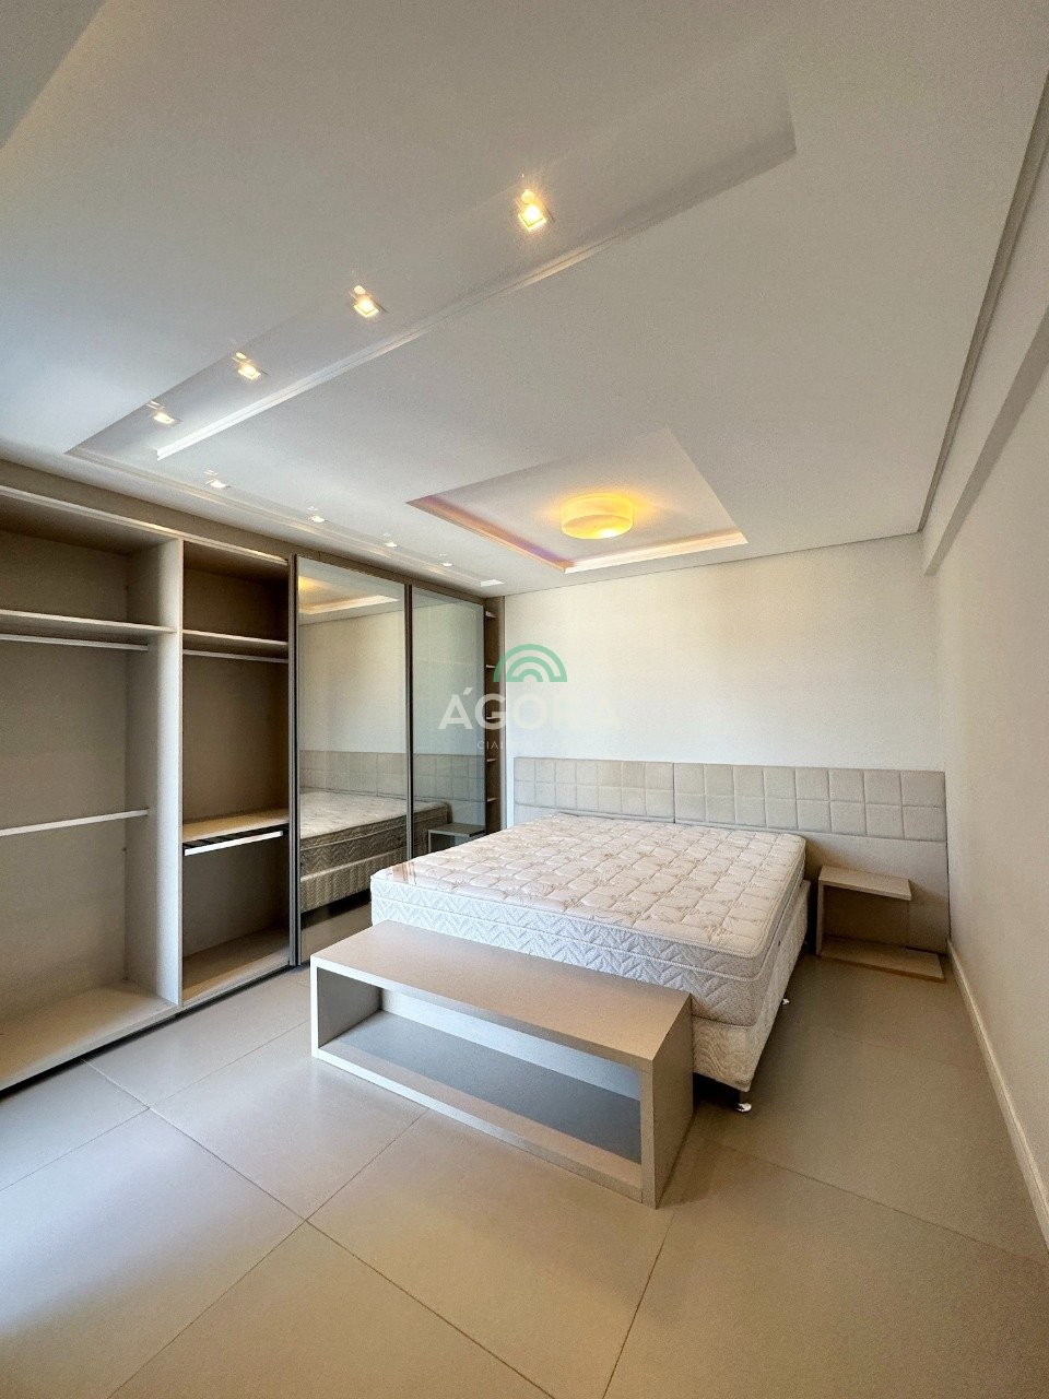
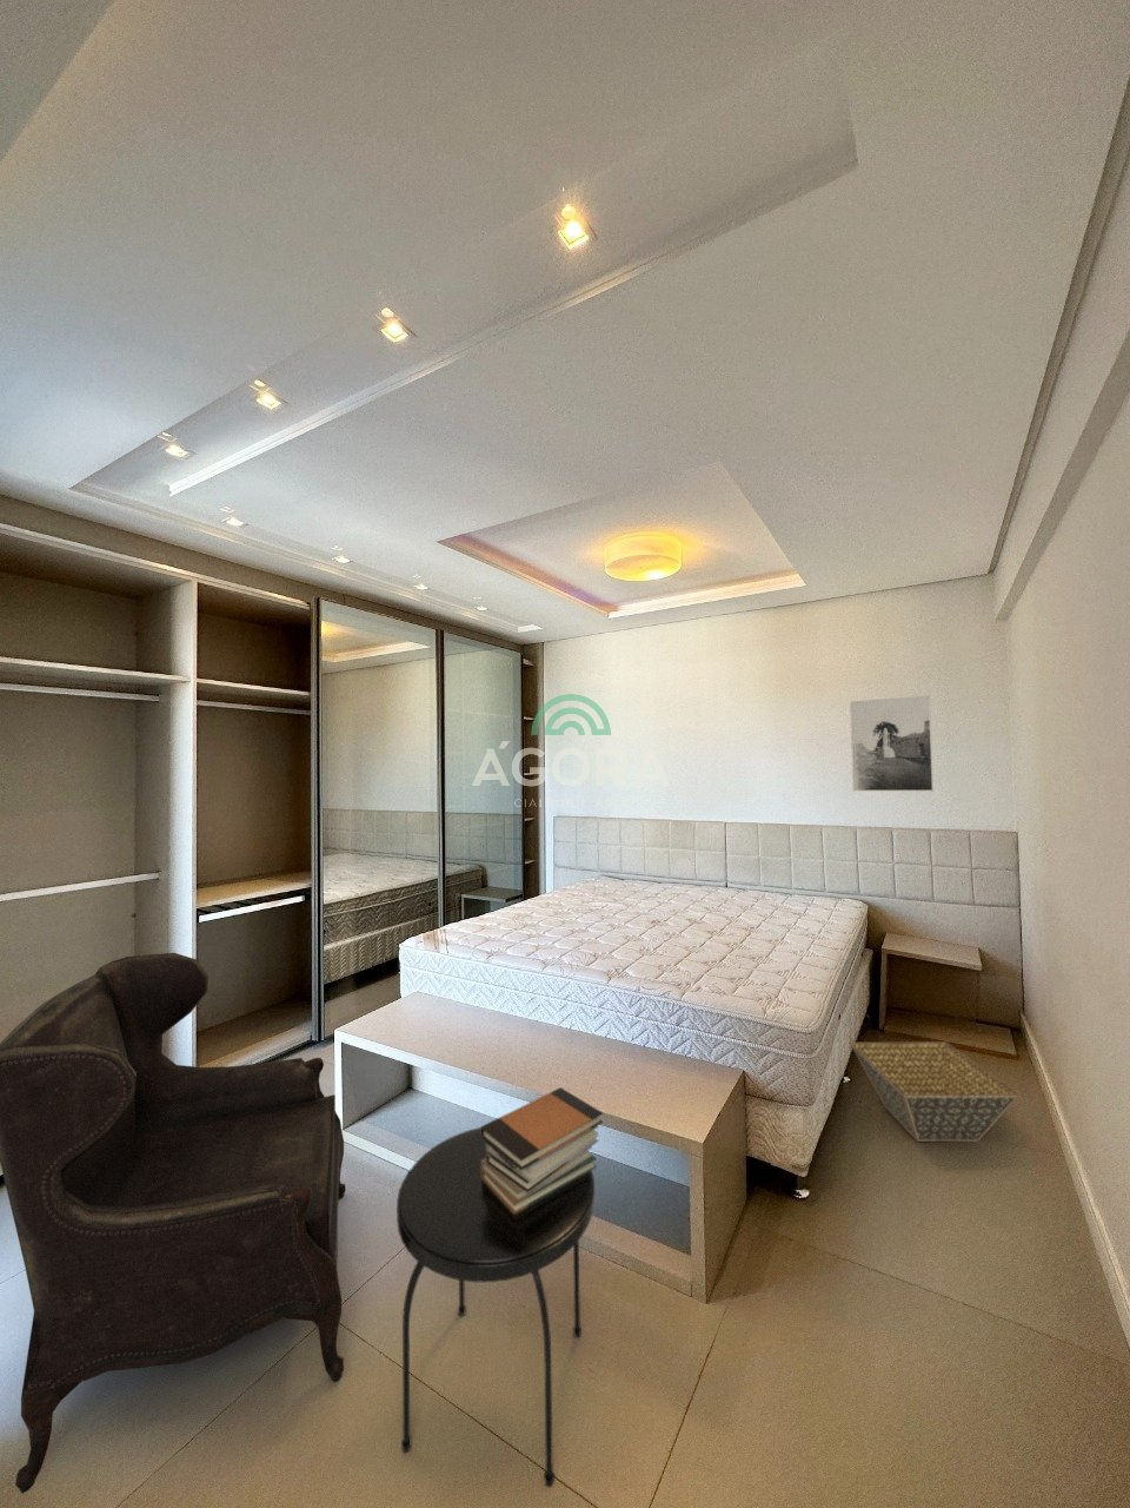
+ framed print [849,693,934,792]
+ side table [395,1127,596,1488]
+ basket [850,1040,1021,1142]
+ armchair [0,952,347,1494]
+ book stack [481,1086,604,1214]
